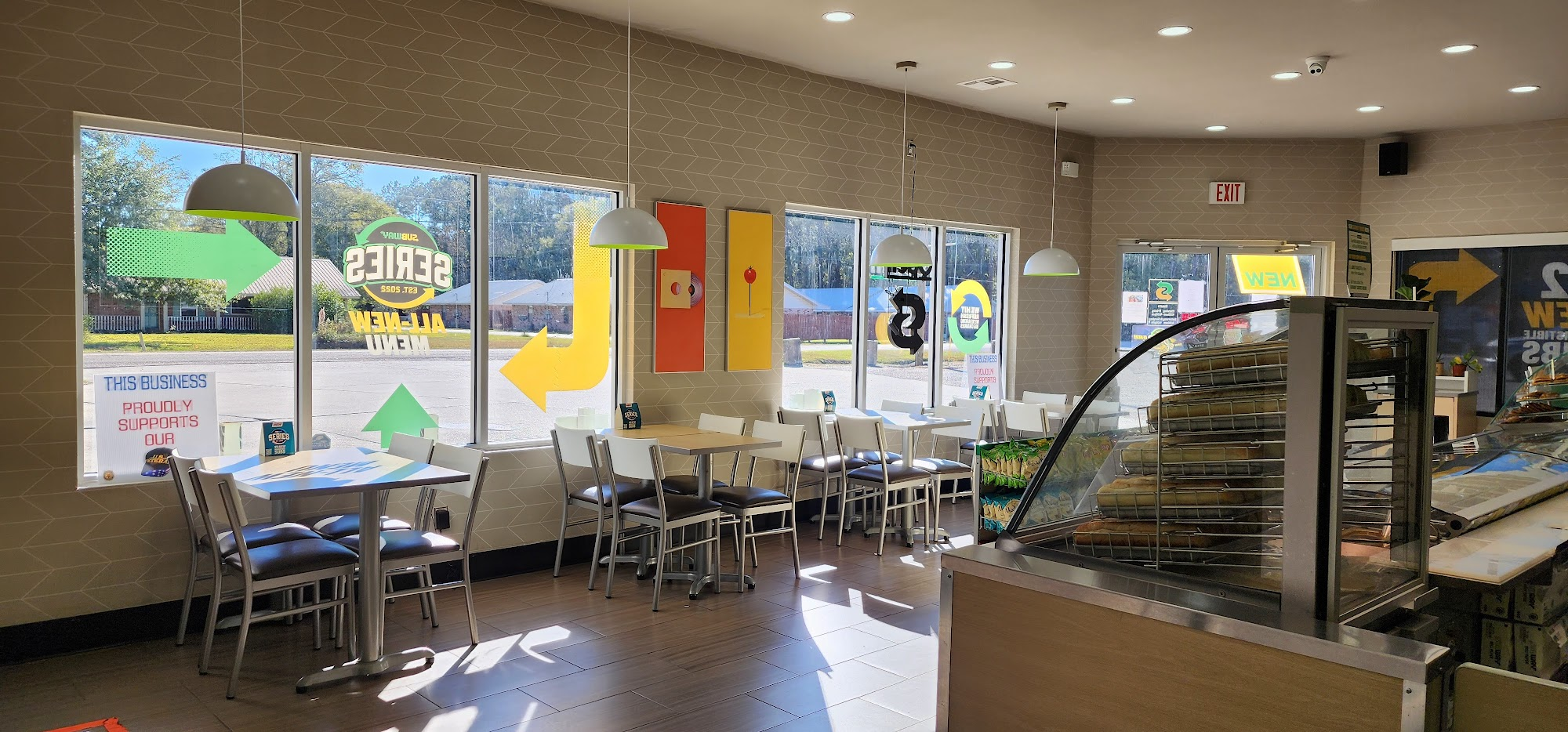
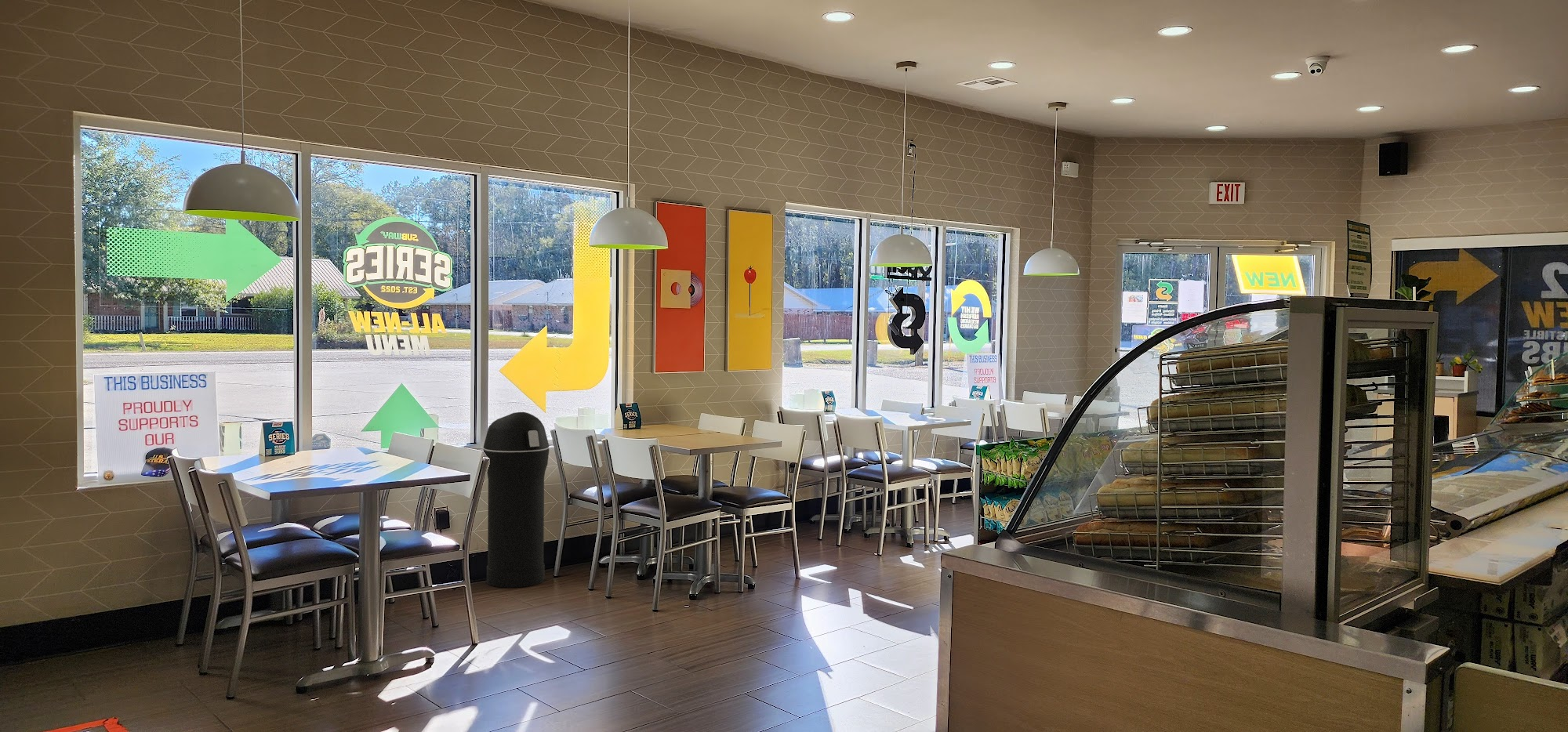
+ trash can [483,411,550,589]
